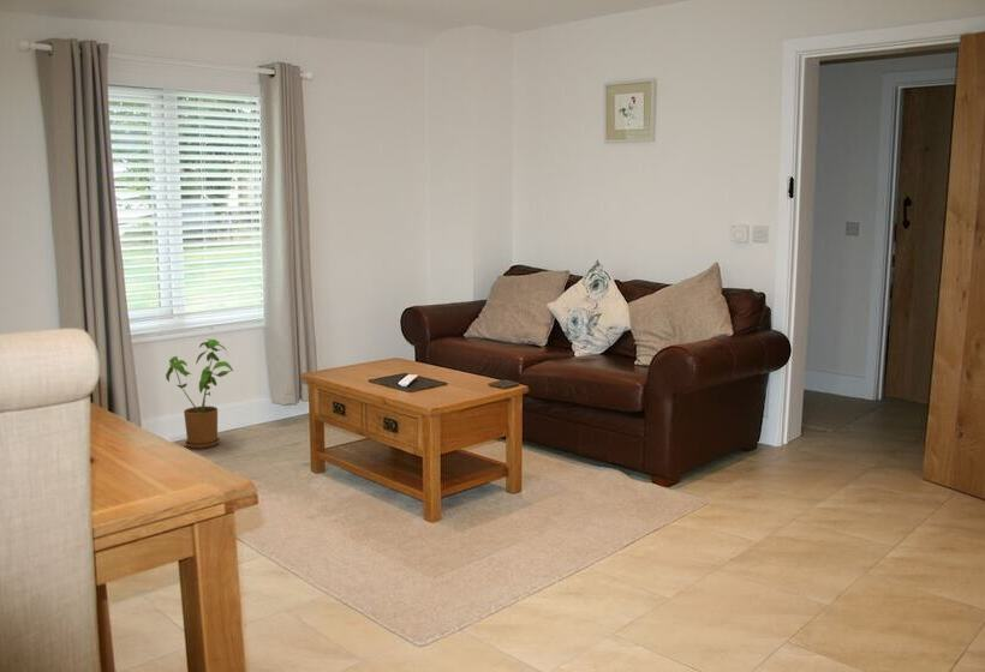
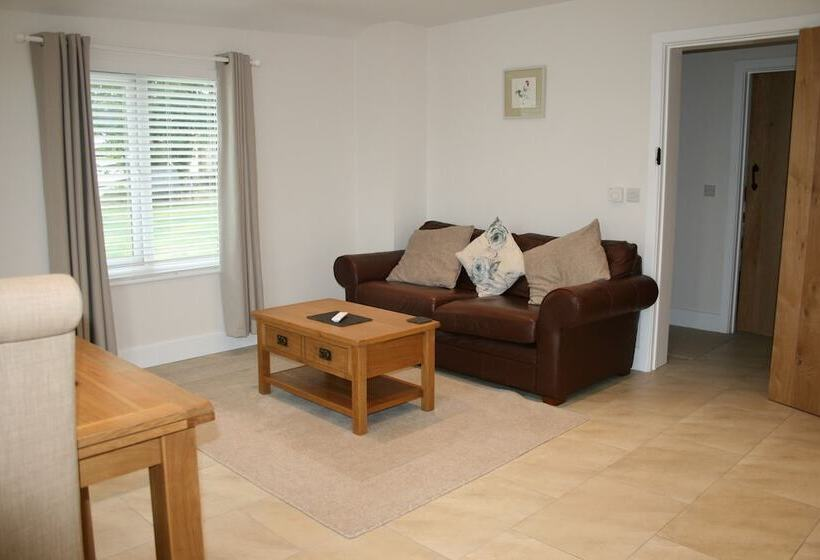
- house plant [165,338,234,450]
